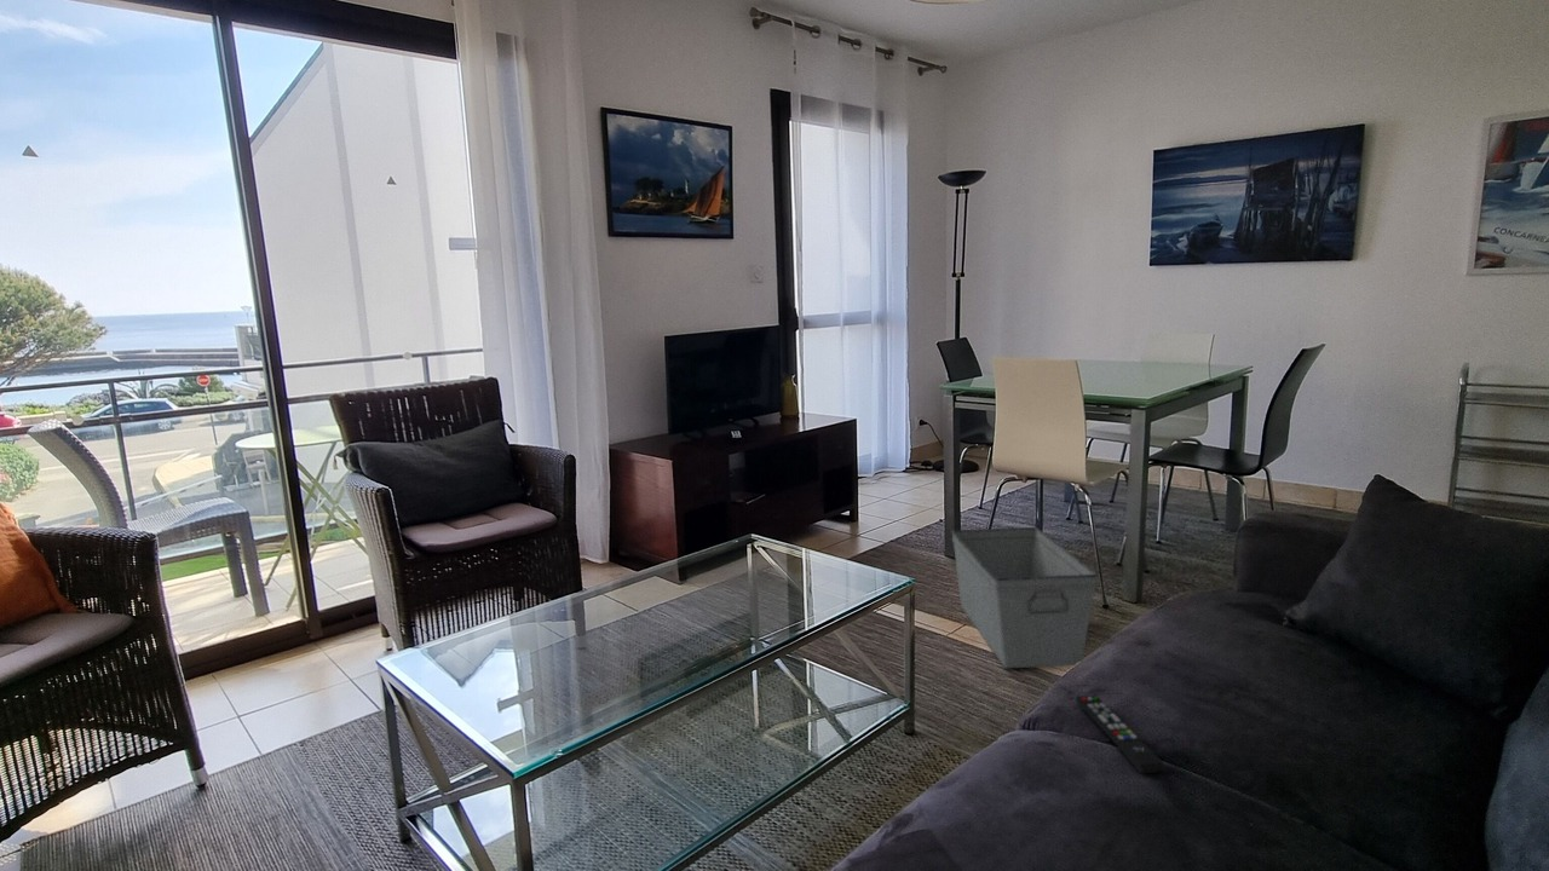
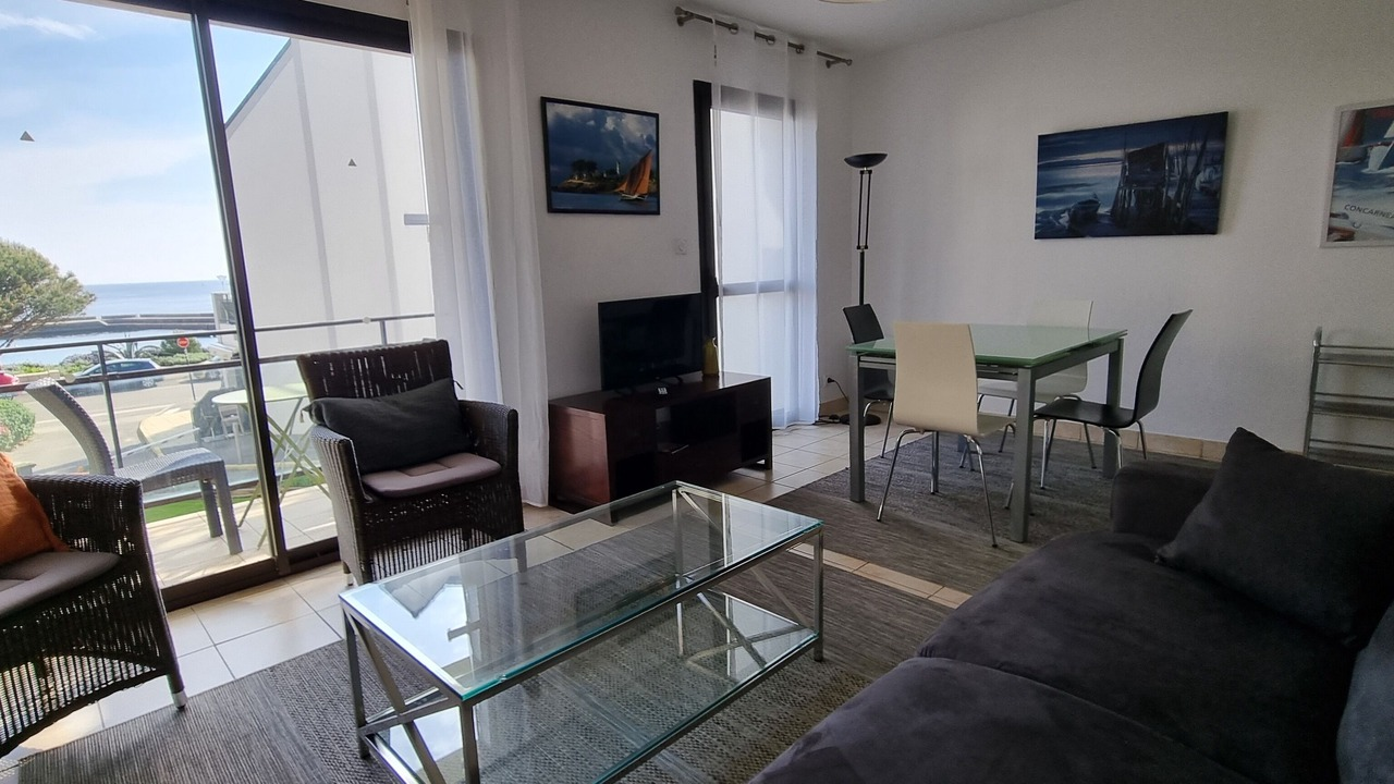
- storage bin [950,526,1099,669]
- remote control [1075,694,1165,774]
